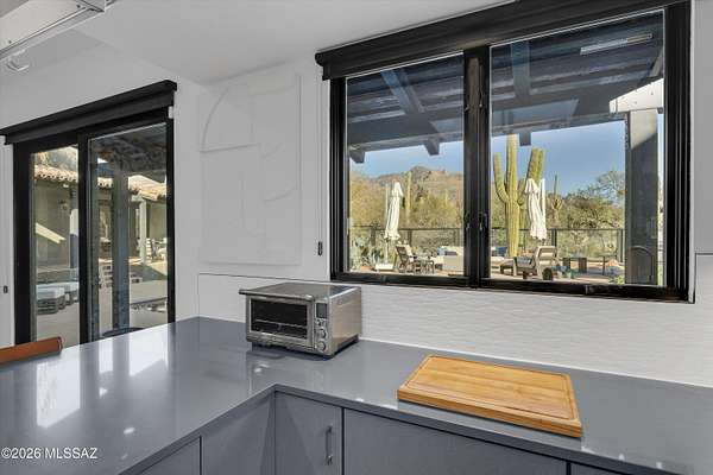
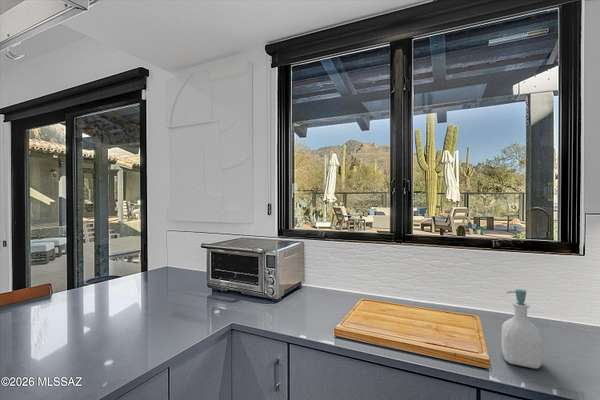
+ soap bottle [500,288,543,369]
